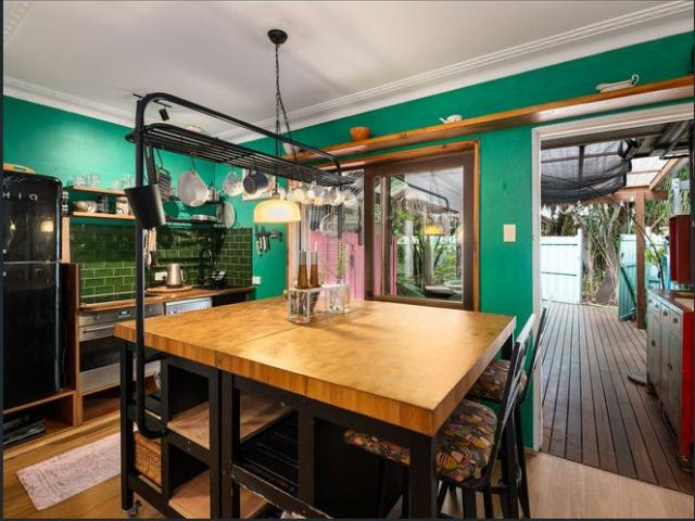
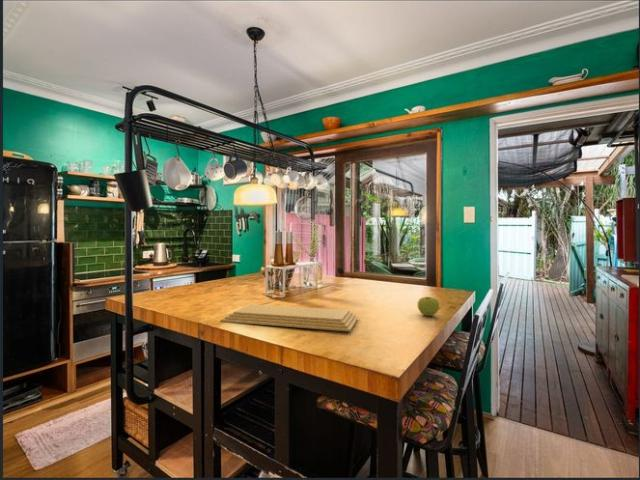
+ apple [417,296,440,317]
+ cutting board [219,303,359,332]
